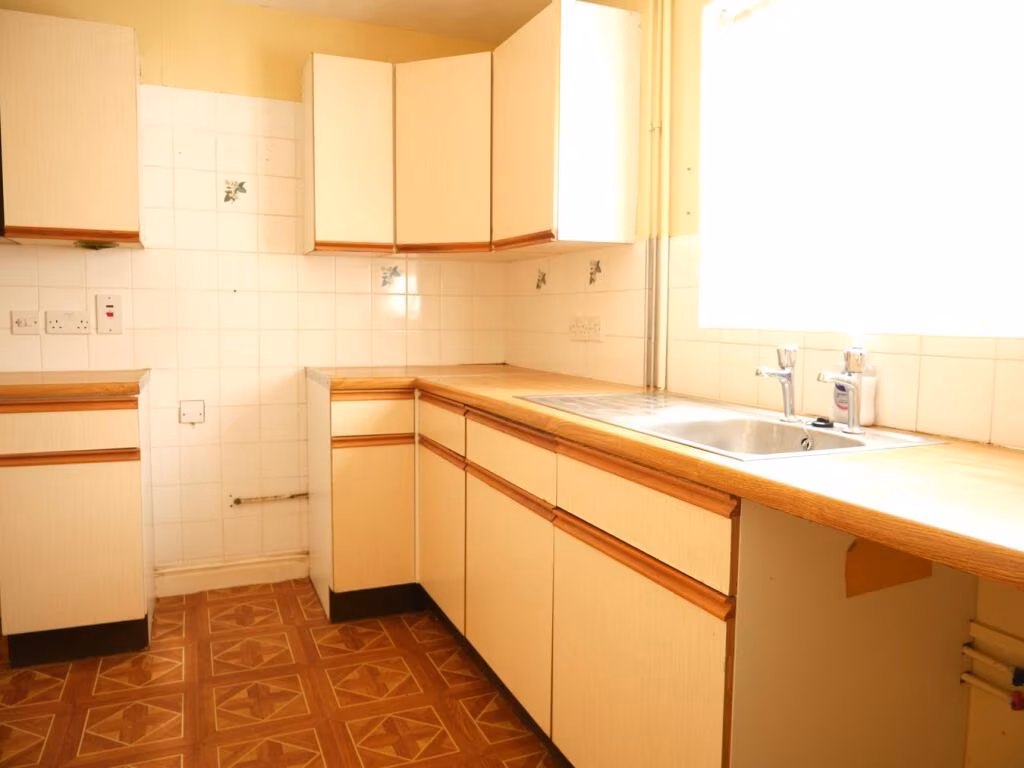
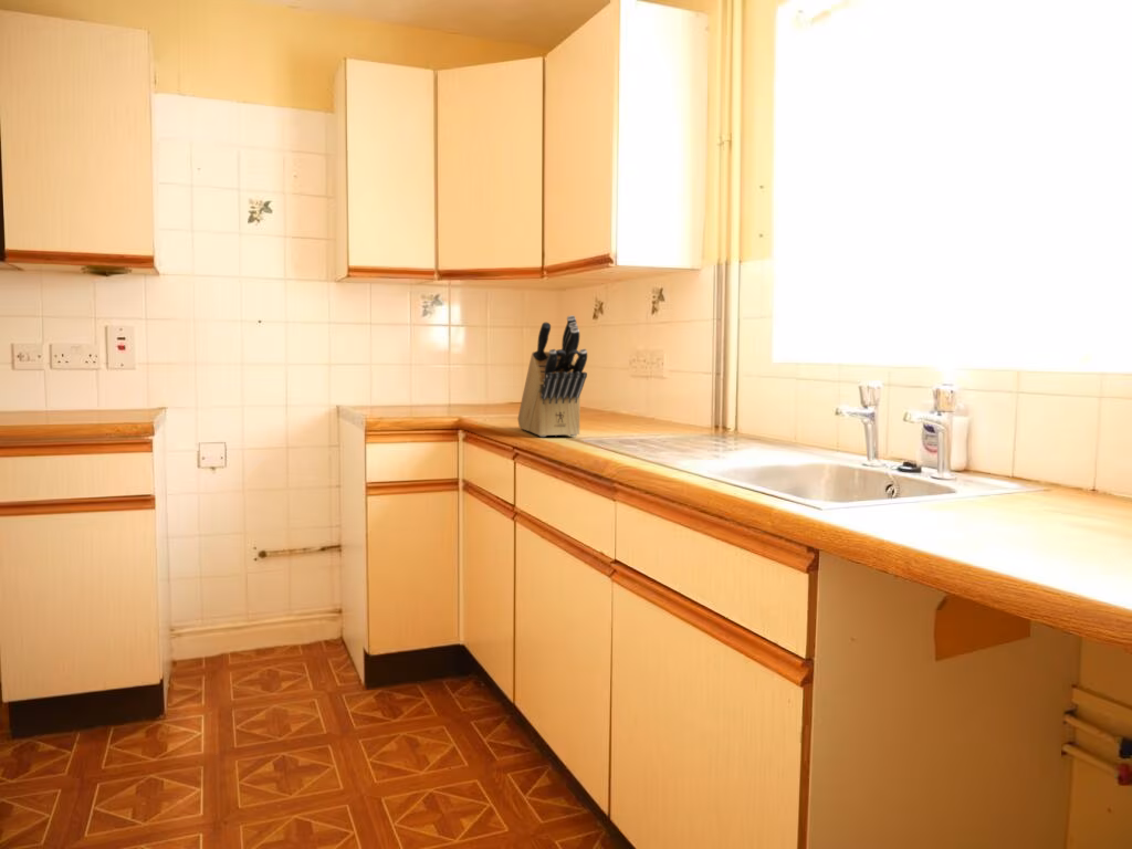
+ knife block [516,314,588,438]
